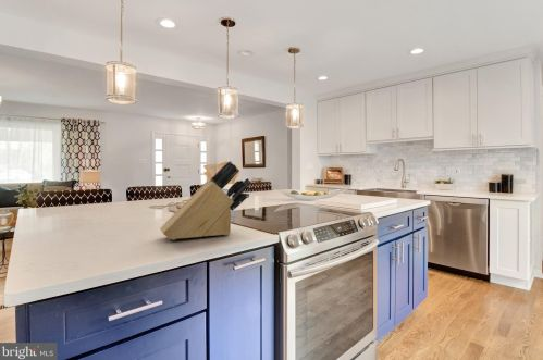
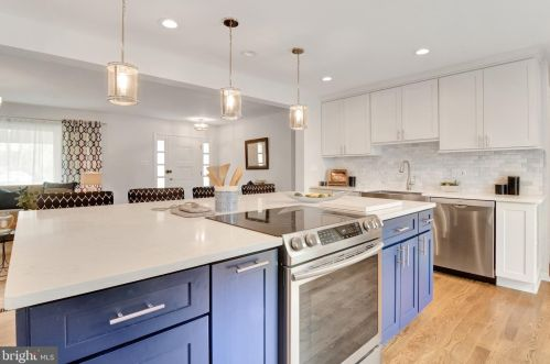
- knife block [159,160,251,240]
